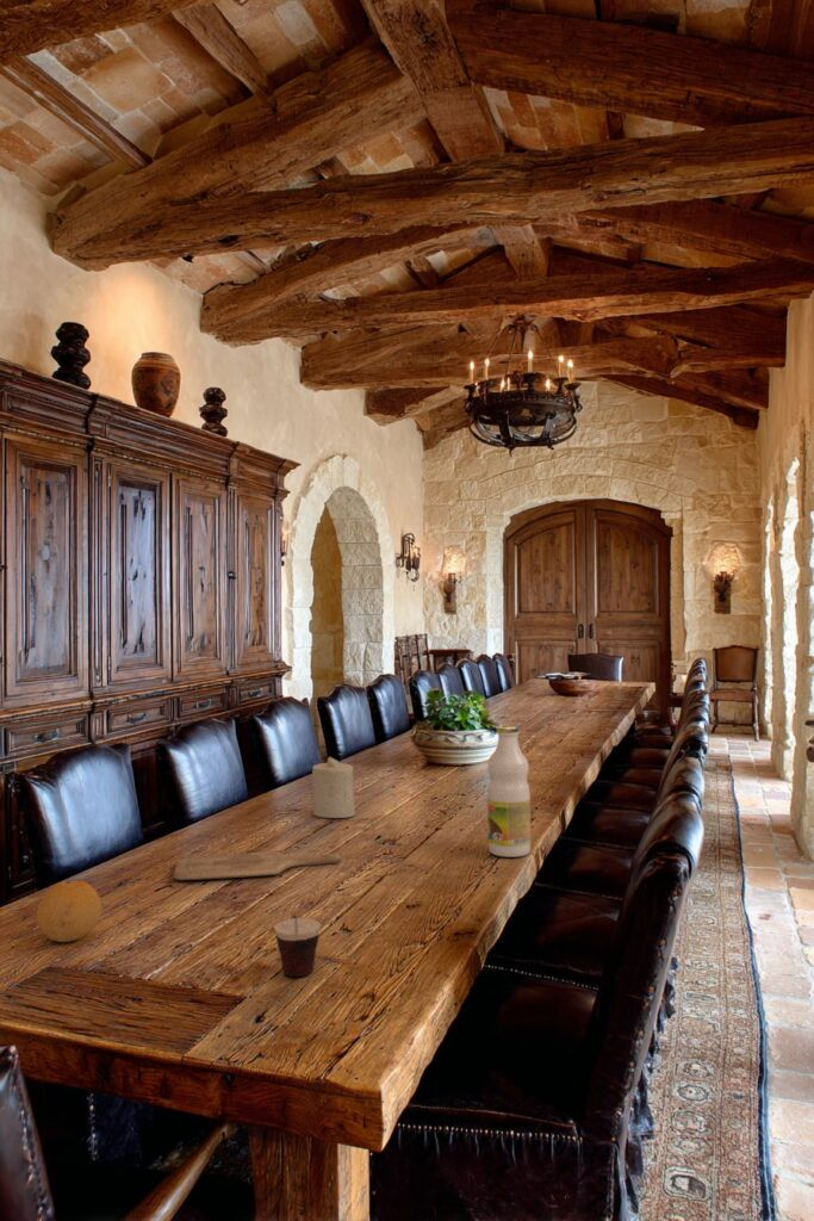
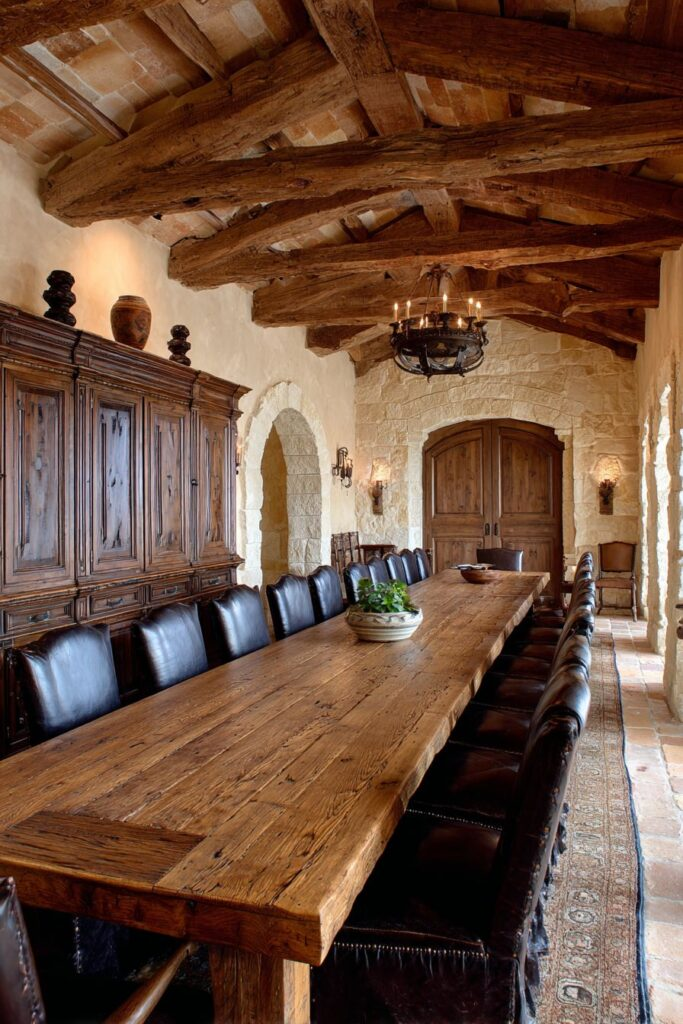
- cup [273,913,322,978]
- fruit [36,880,102,943]
- bottle [486,725,532,859]
- candle [311,756,356,819]
- cutting board [172,850,342,881]
